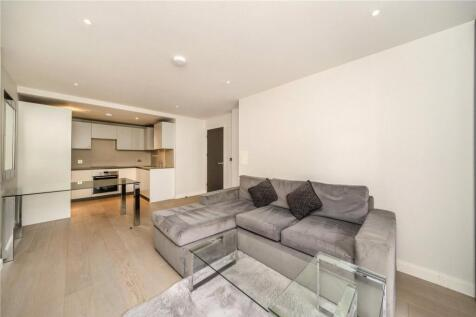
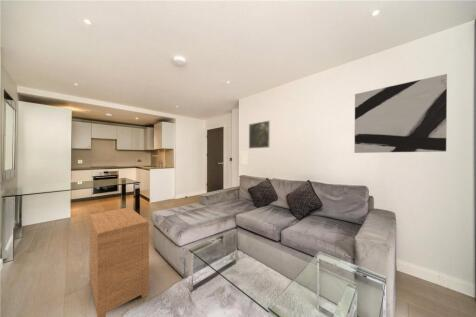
+ nightstand [88,206,150,317]
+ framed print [248,120,271,150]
+ wall art [353,73,448,154]
